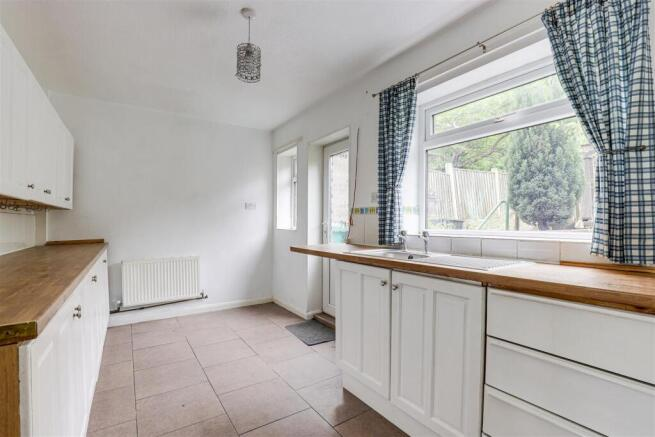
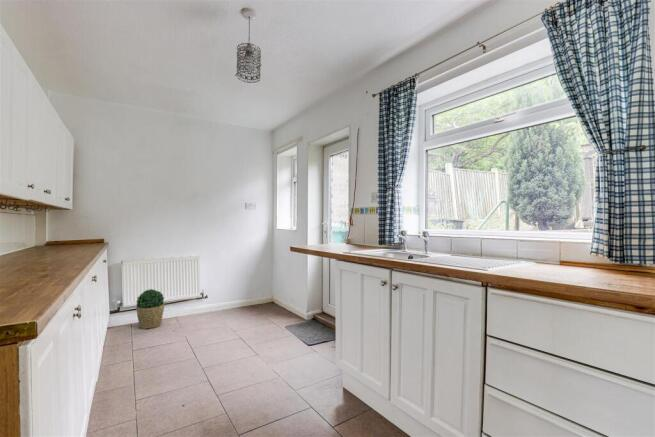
+ potted plant [135,288,165,330]
